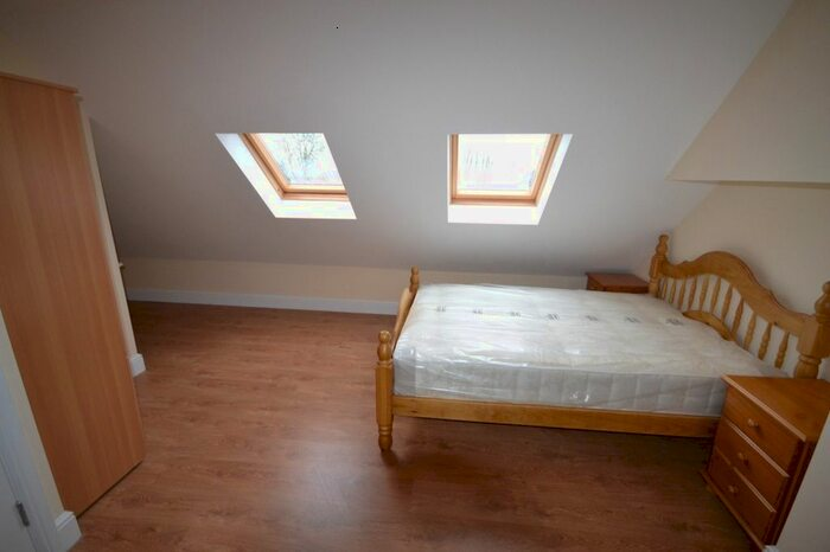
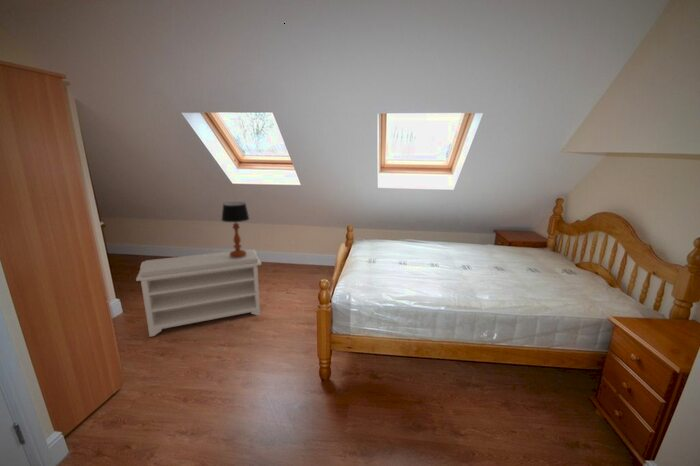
+ bench [135,248,263,338]
+ table lamp [221,201,250,258]
